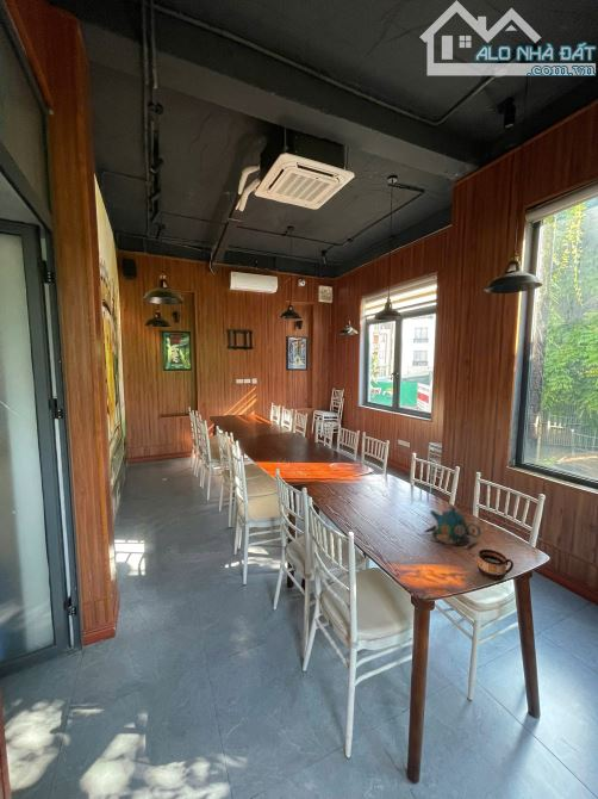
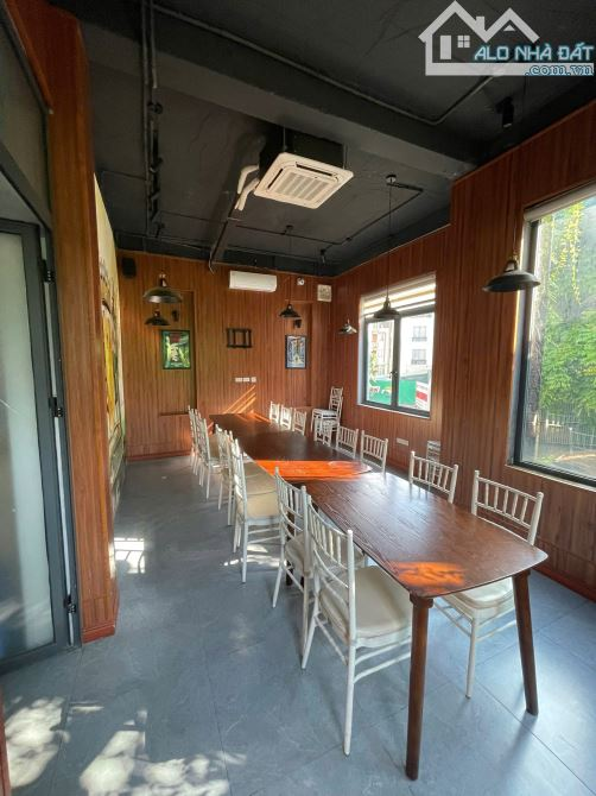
- cup [476,549,515,581]
- teapot [423,506,482,551]
